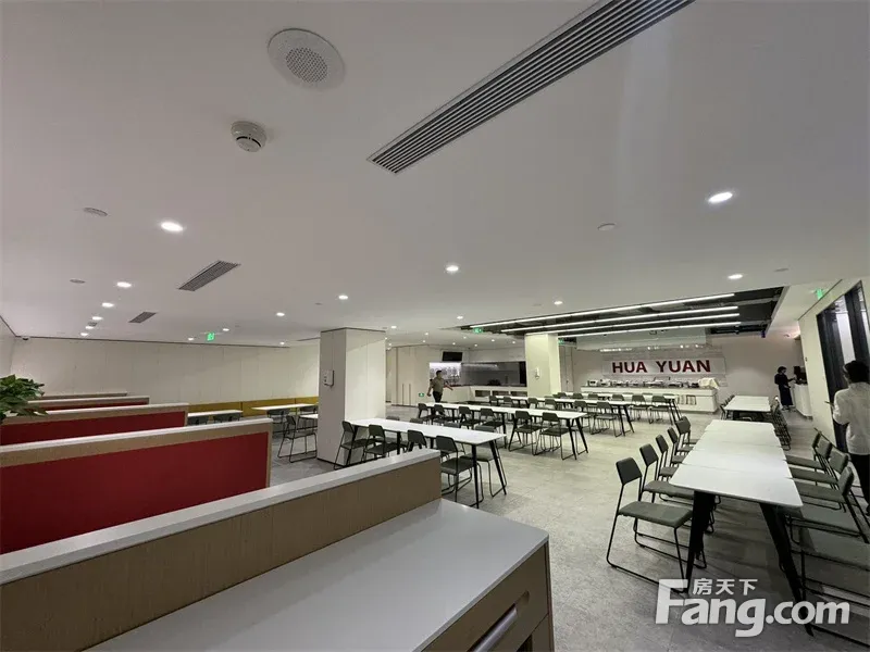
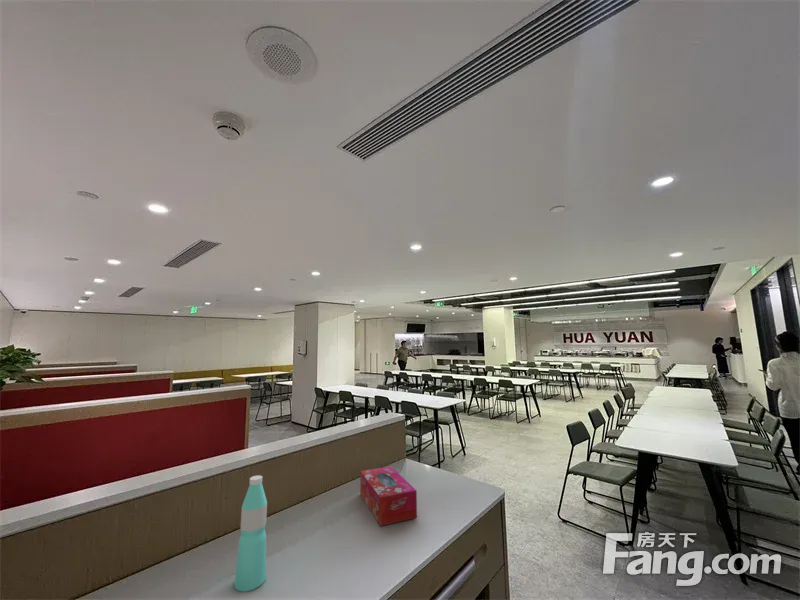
+ water bottle [233,474,268,592]
+ tissue box [359,465,418,527]
